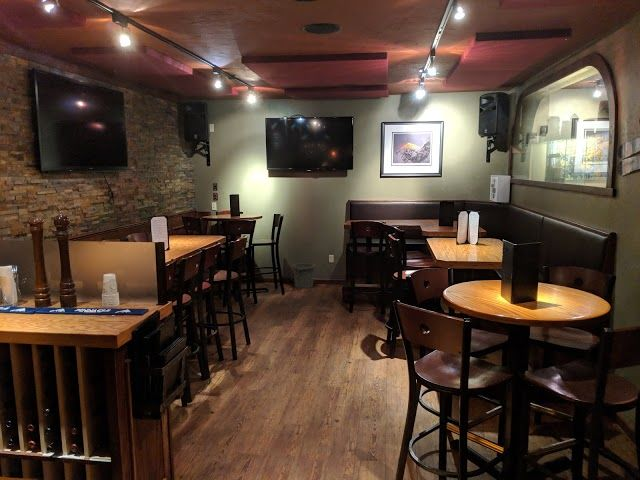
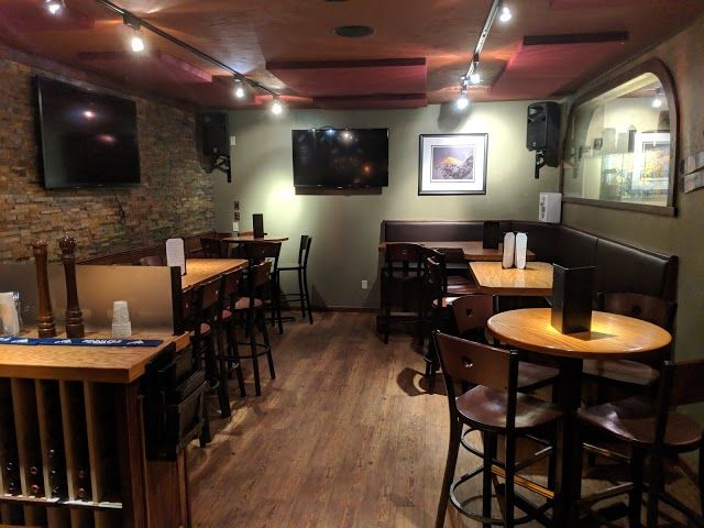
- trash can [291,262,317,289]
